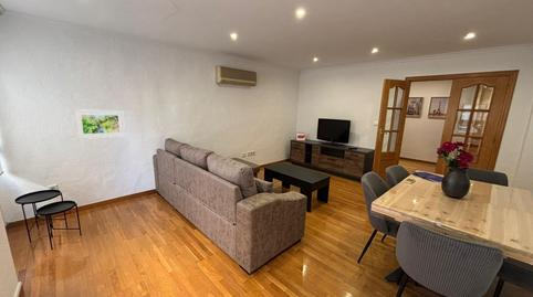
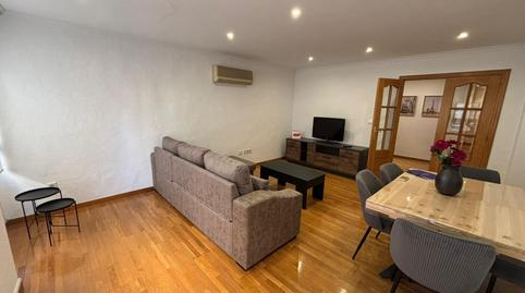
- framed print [73,108,126,140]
